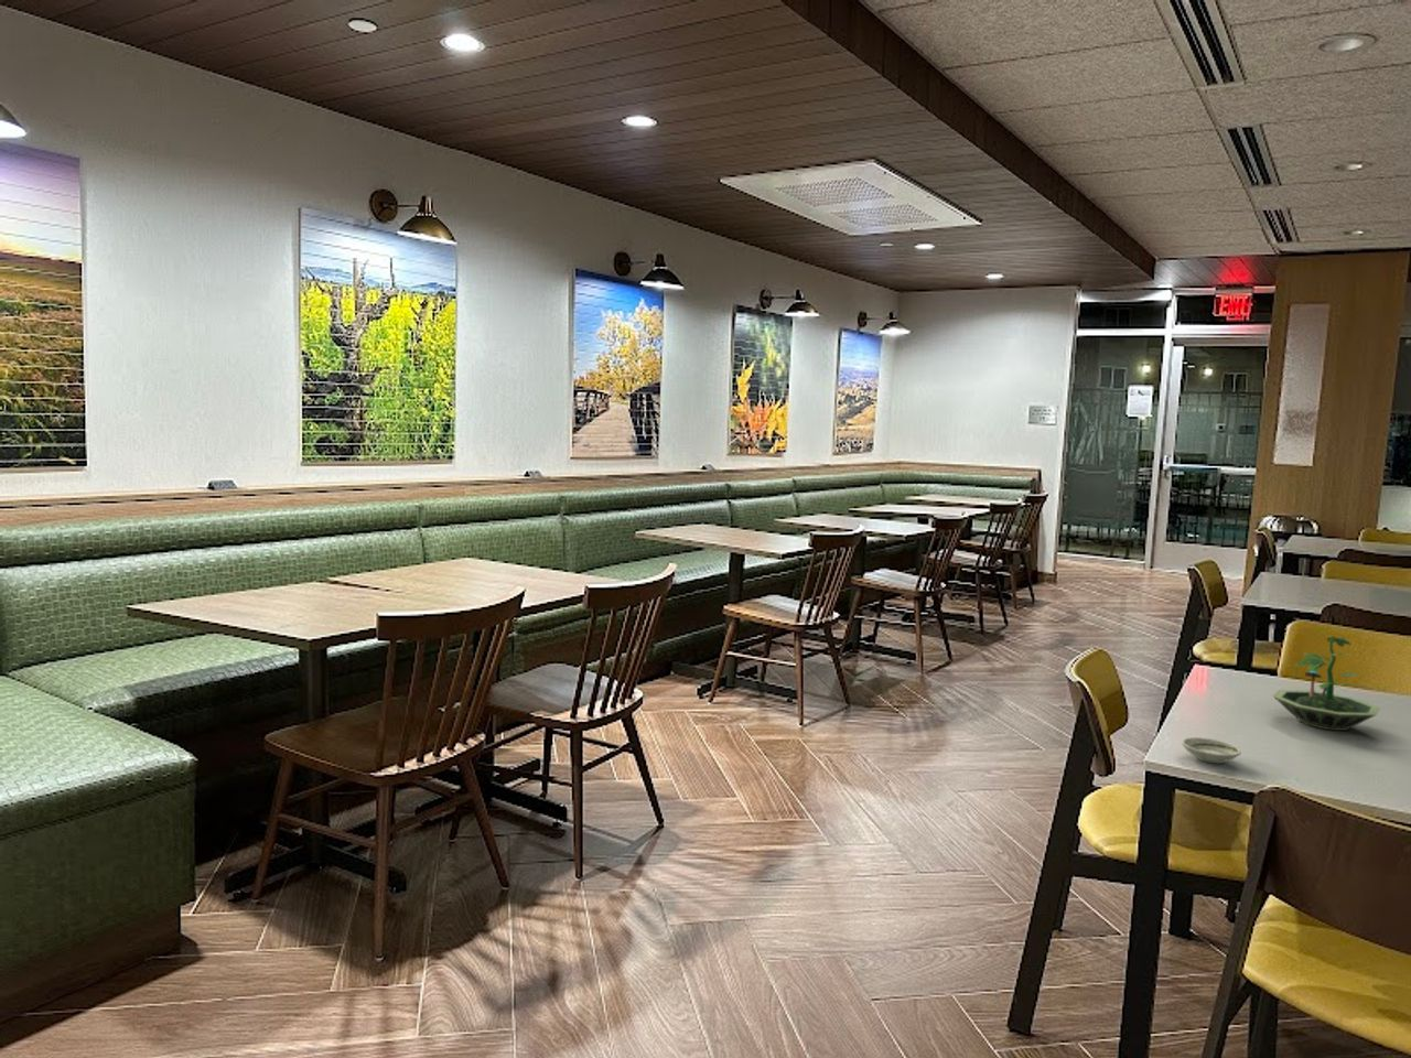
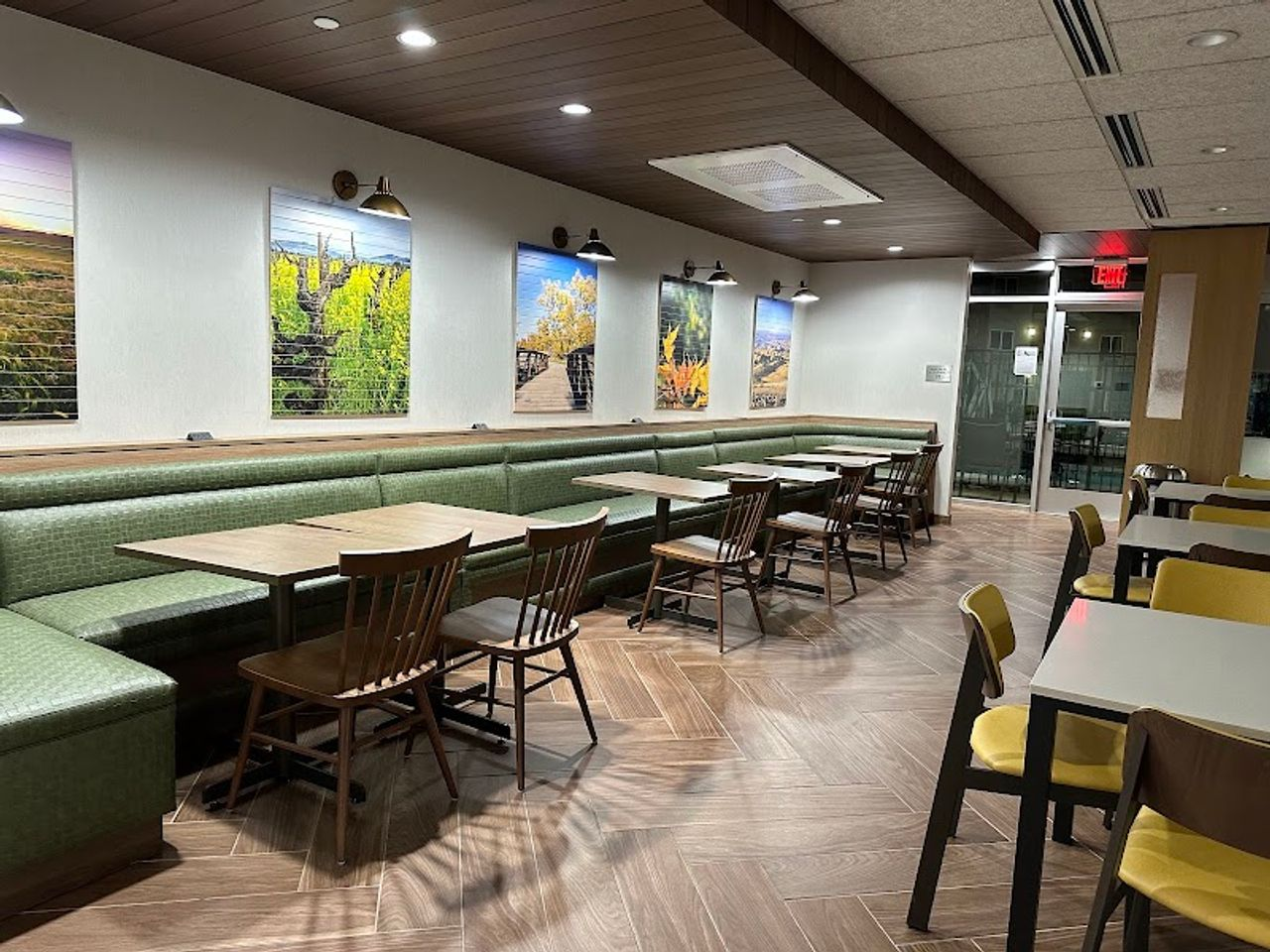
- saucer [1181,736,1242,763]
- terrarium [1272,635,1381,731]
